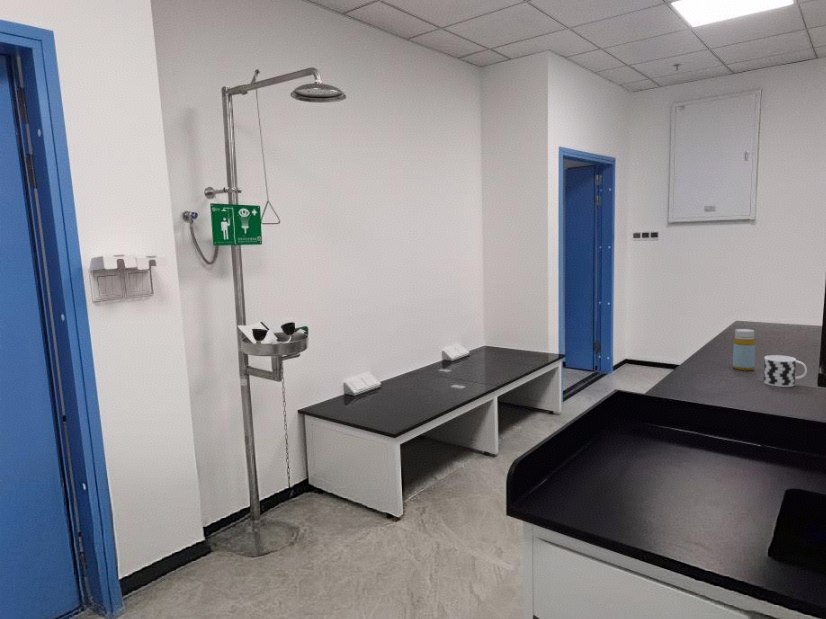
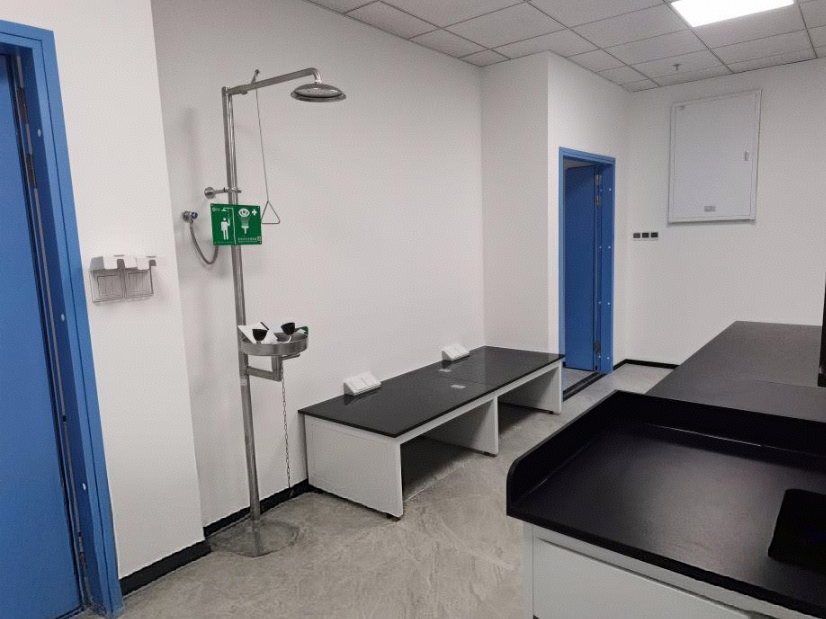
- cup [763,354,808,388]
- bottle [732,328,756,372]
